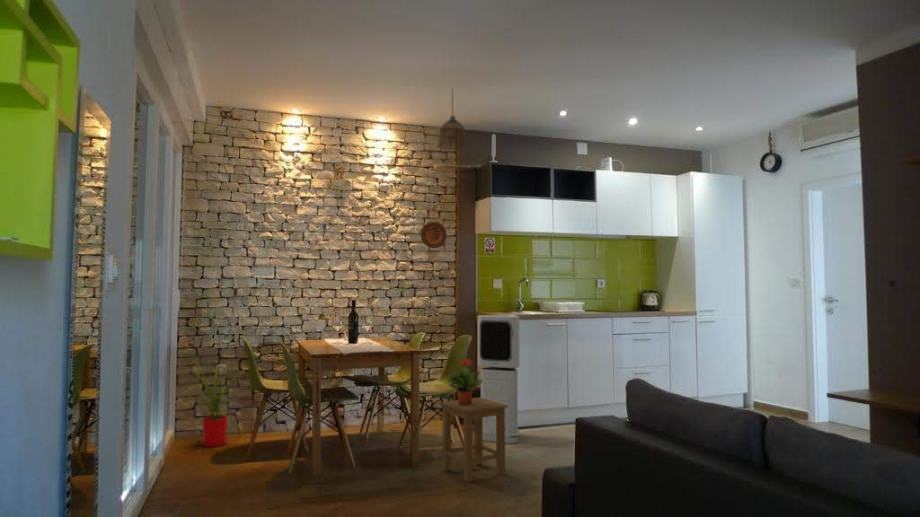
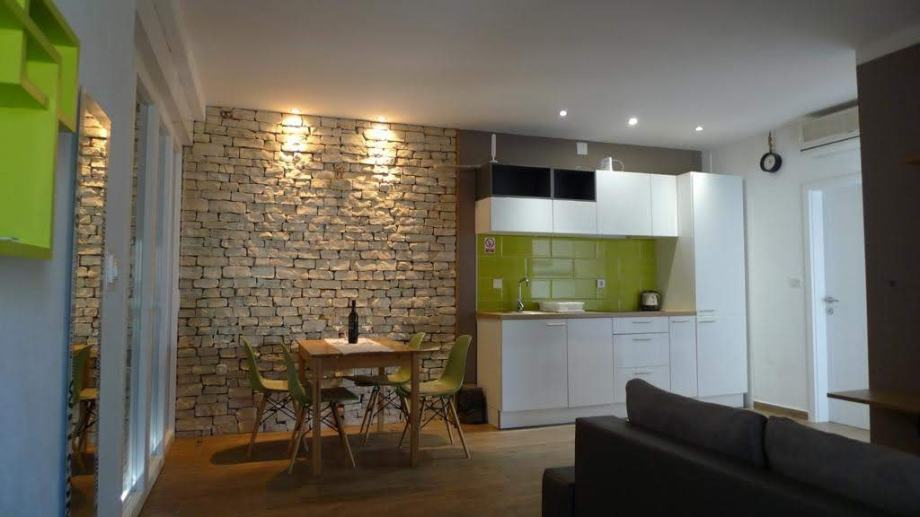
- stool [438,396,508,483]
- potted plant [446,358,483,405]
- pendant lamp [436,87,469,151]
- air purifier [477,313,521,444]
- house plant [184,356,250,448]
- decorative plate [420,221,448,249]
